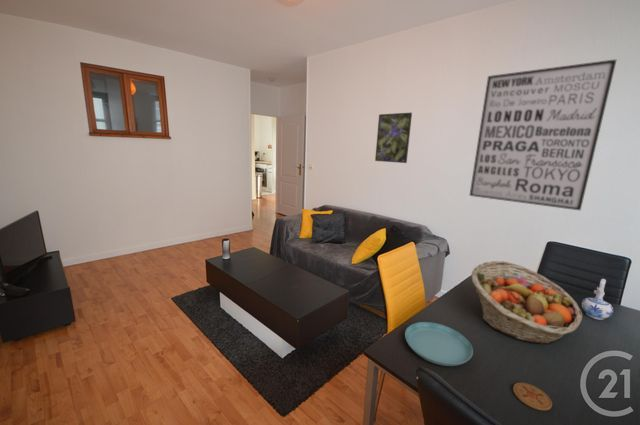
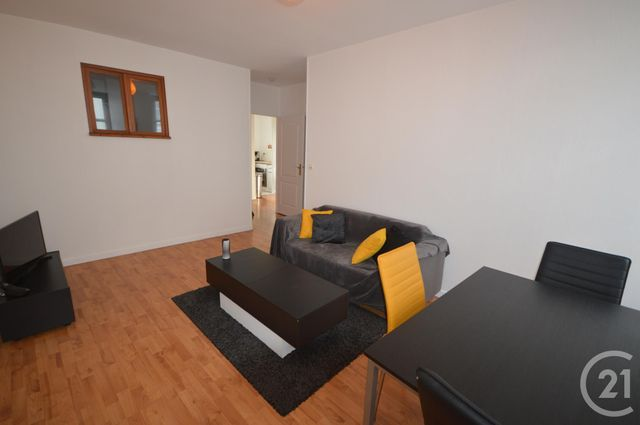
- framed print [374,112,413,164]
- saucer [404,321,474,367]
- wall art [468,58,617,211]
- ceramic pitcher [581,278,614,321]
- coaster [512,382,553,411]
- fruit basket [470,260,583,345]
